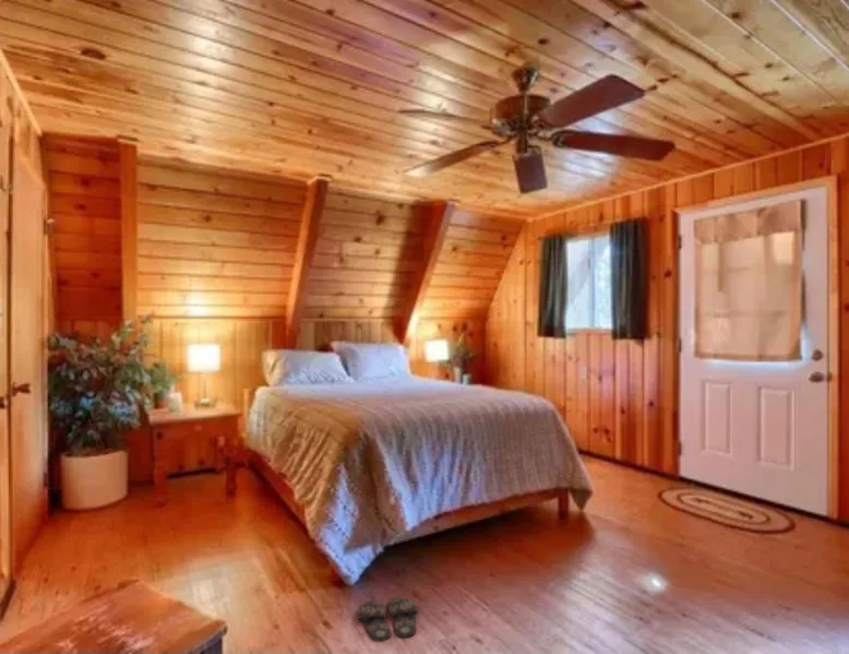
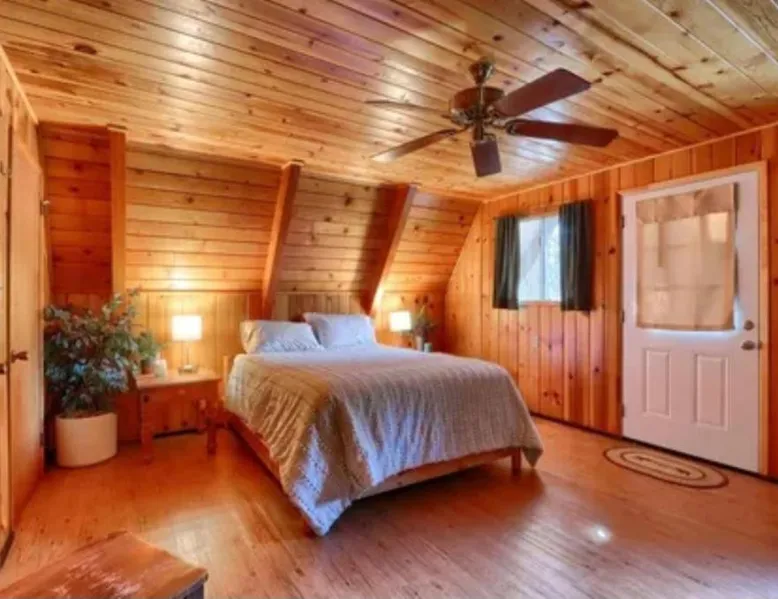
- slippers [357,596,419,642]
